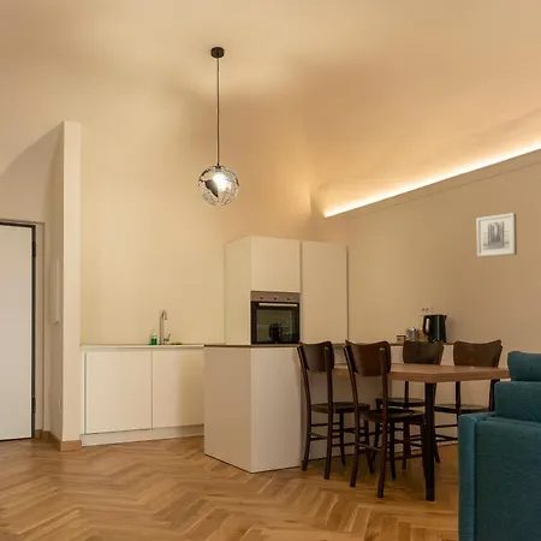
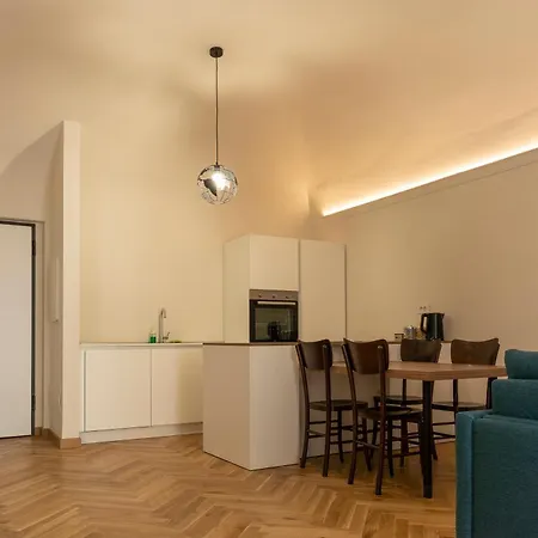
- wall art [476,212,518,258]
